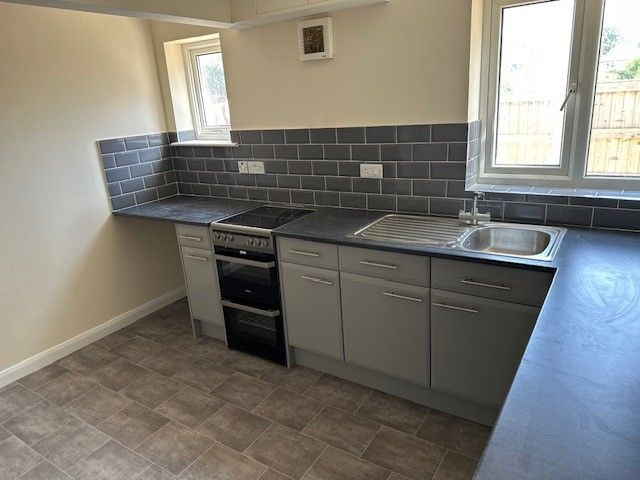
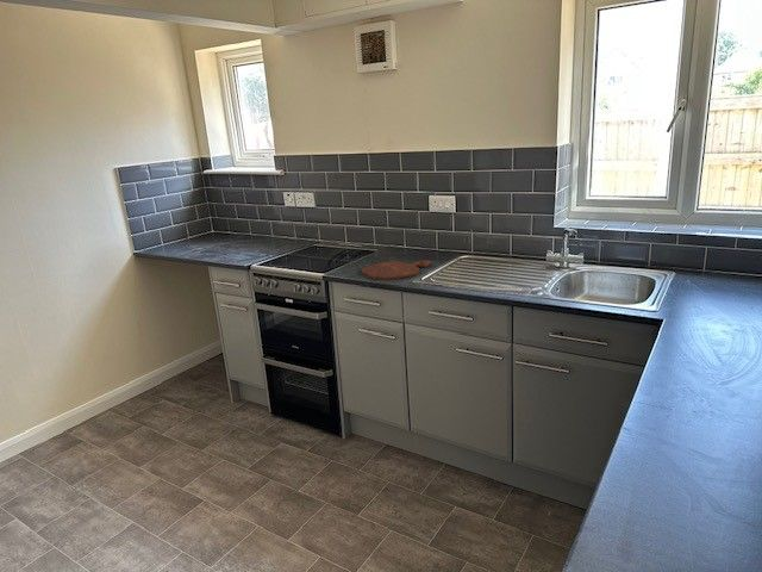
+ cutting board [361,260,432,281]
